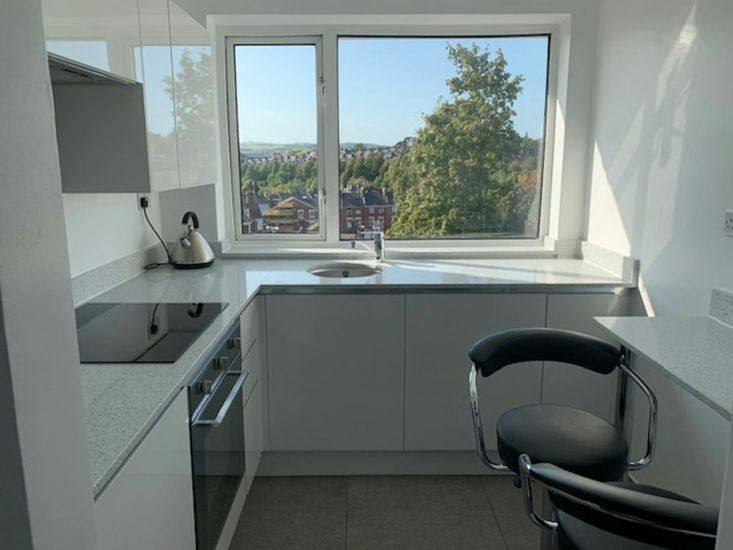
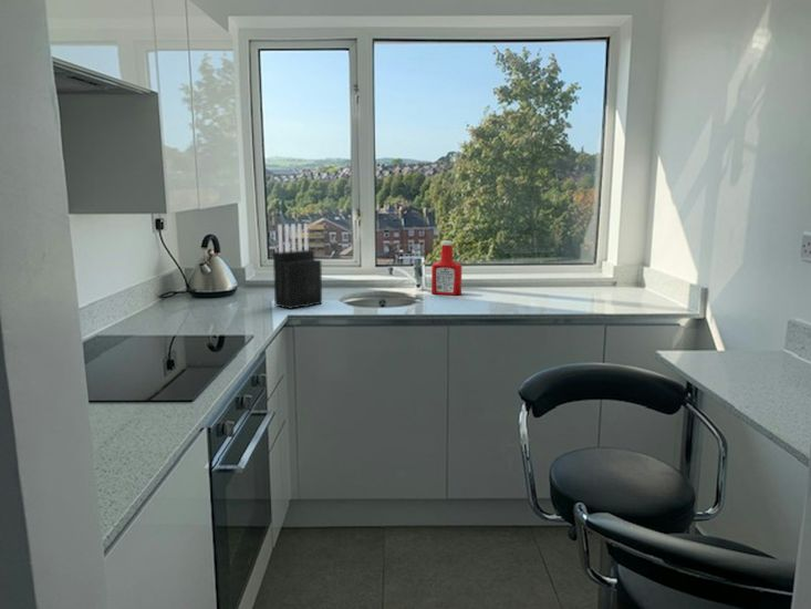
+ knife block [272,223,323,310]
+ soap bottle [430,240,462,297]
